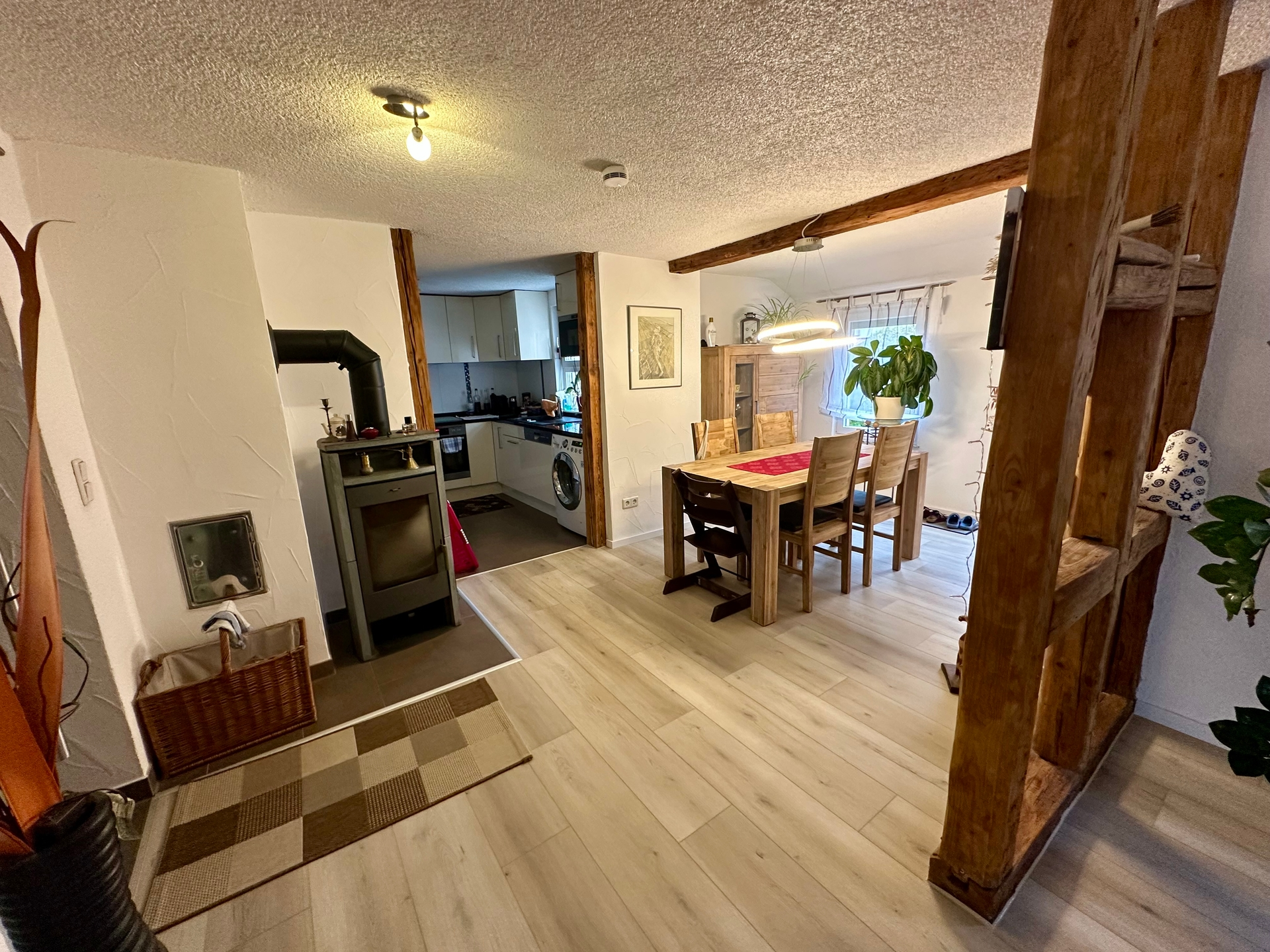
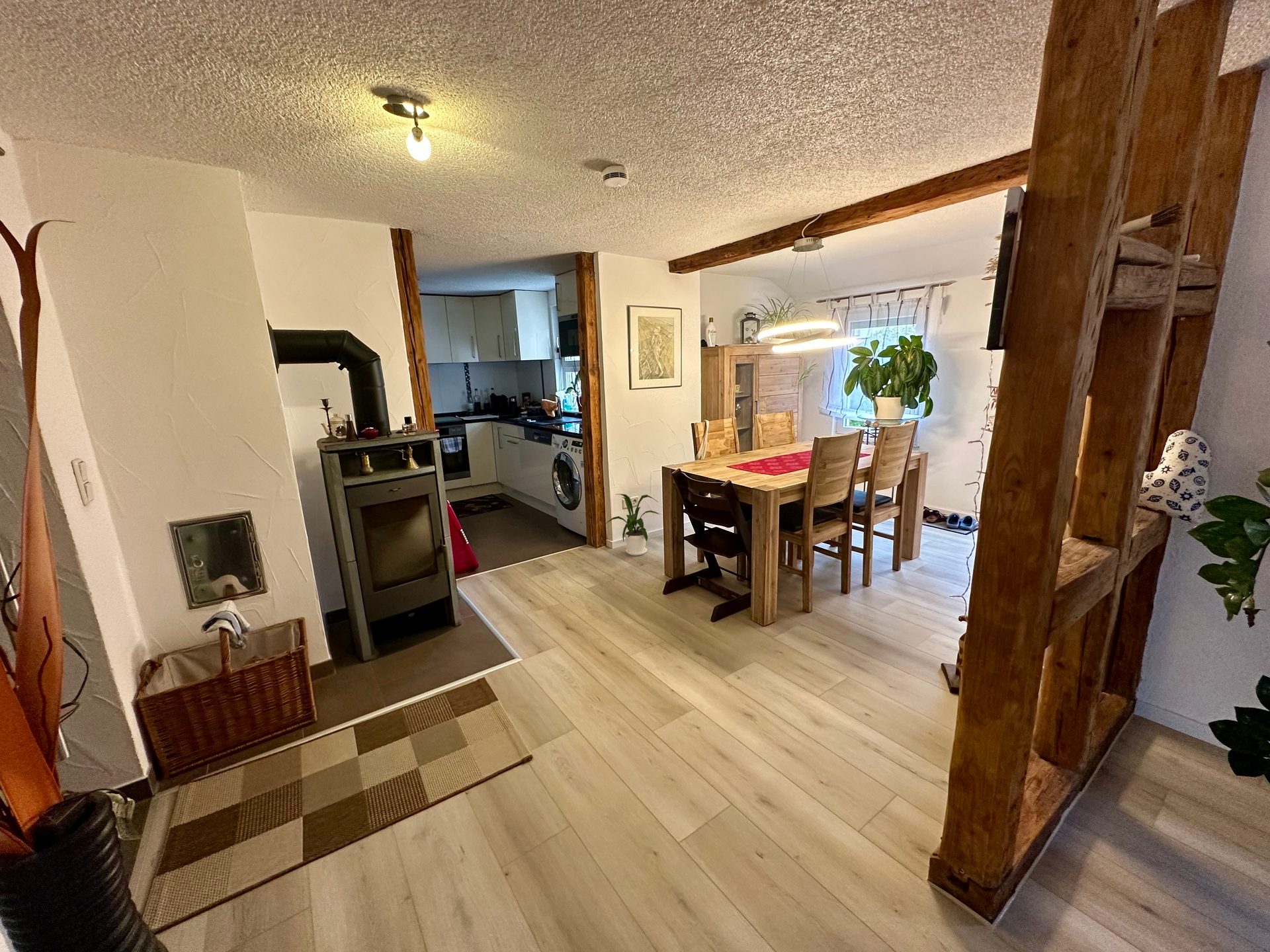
+ house plant [602,493,660,556]
